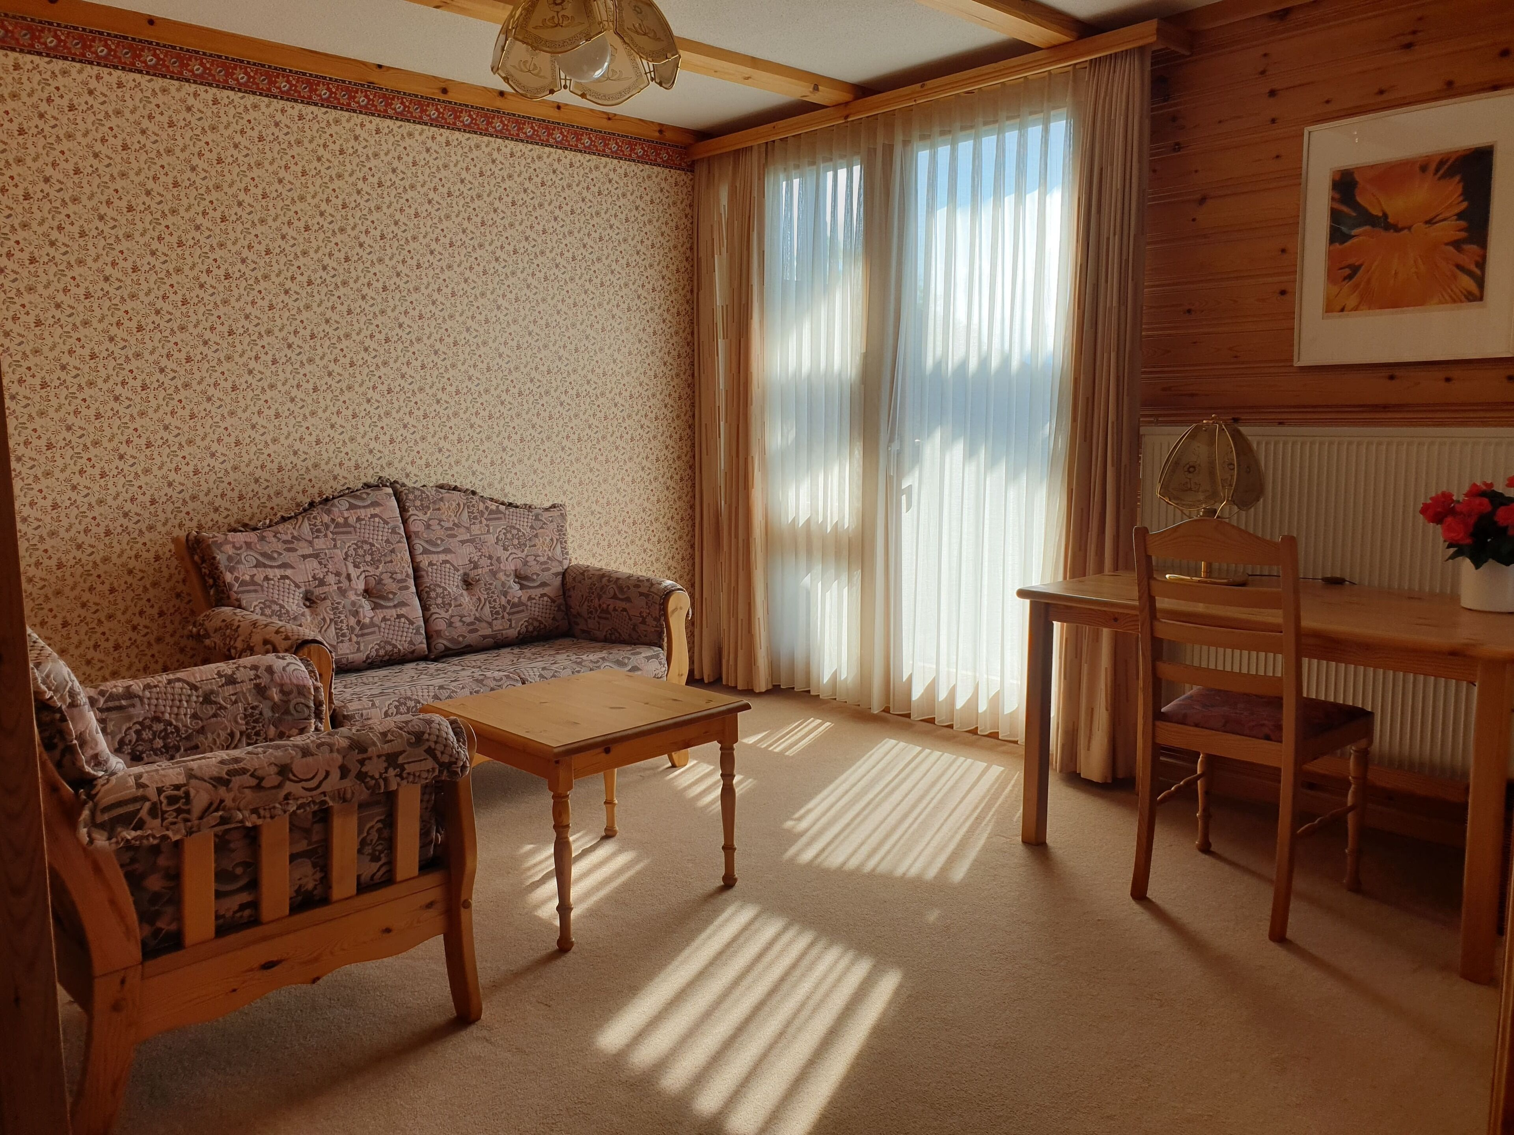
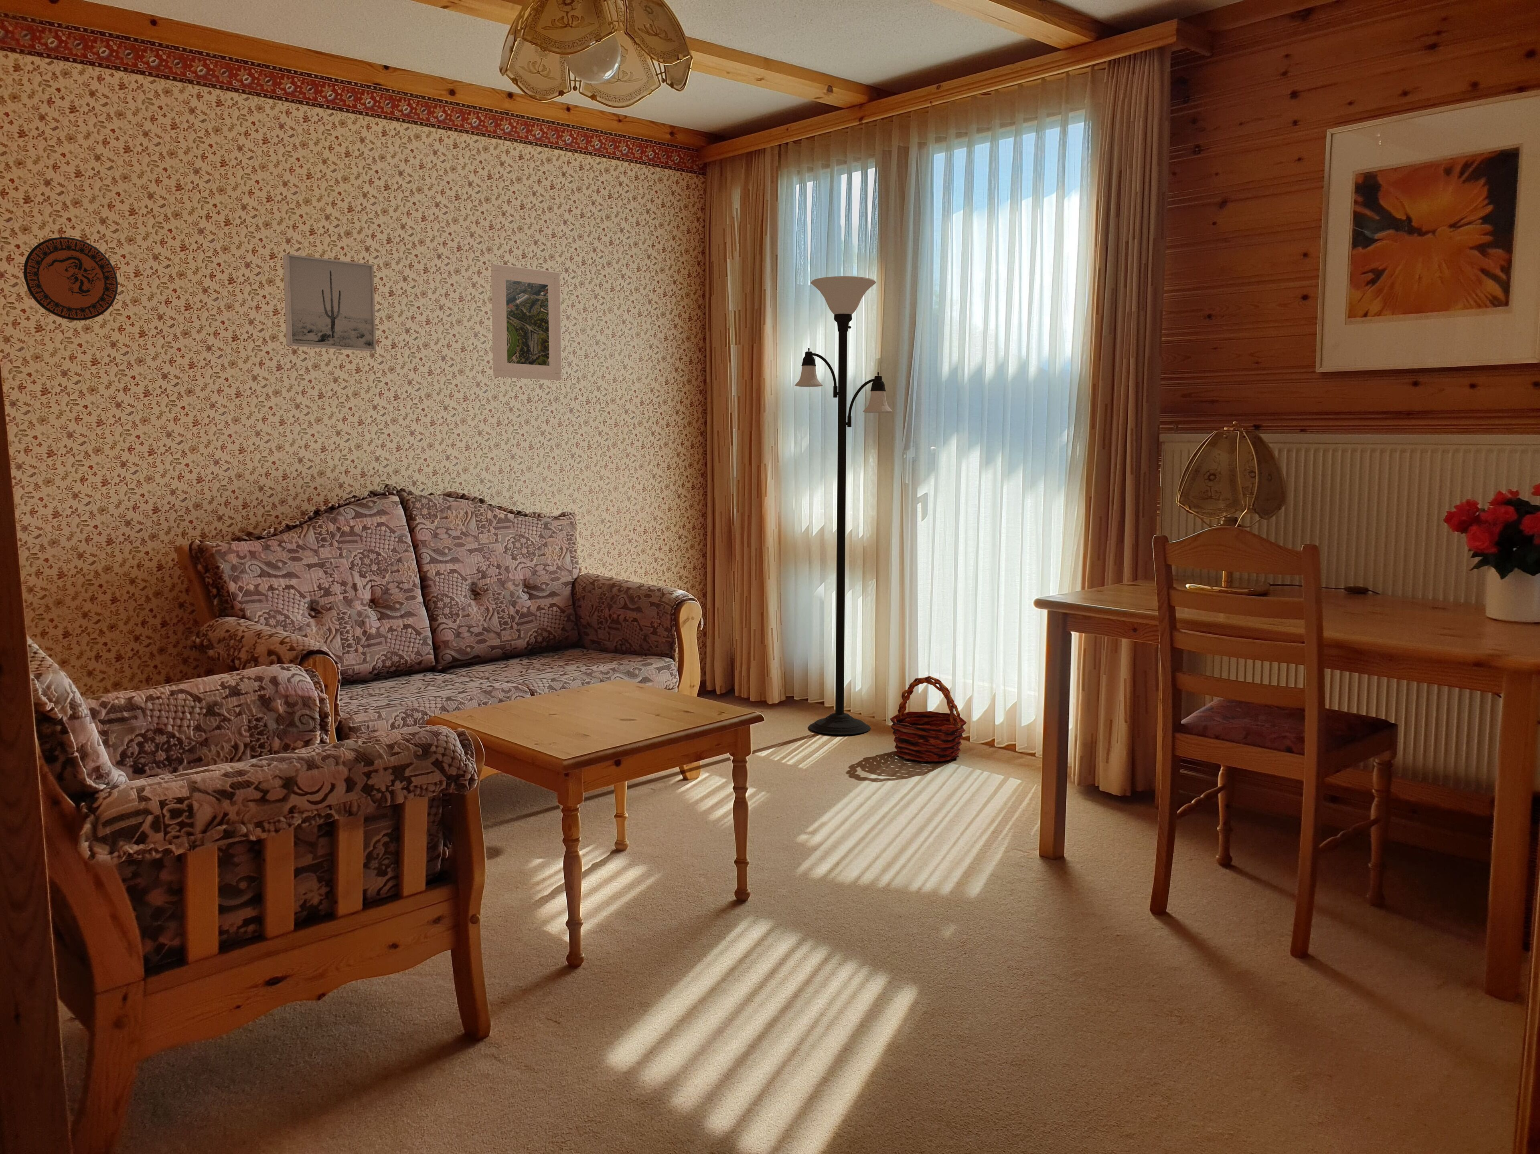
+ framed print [490,263,561,381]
+ wall art [283,253,377,353]
+ floor lamp [794,275,894,736]
+ decorative plate [23,236,119,321]
+ basket [890,675,966,762]
